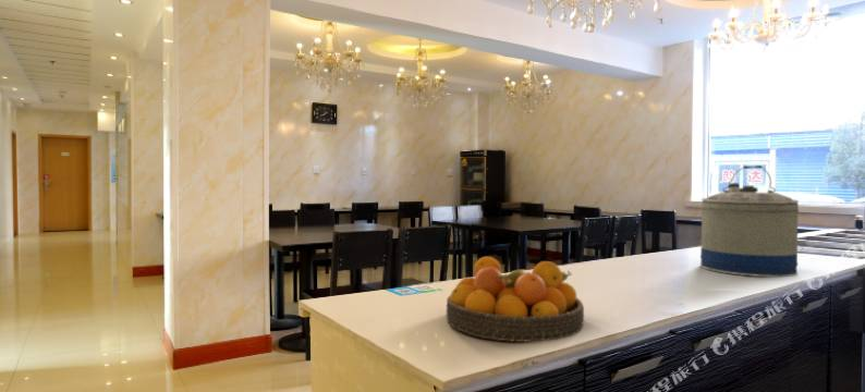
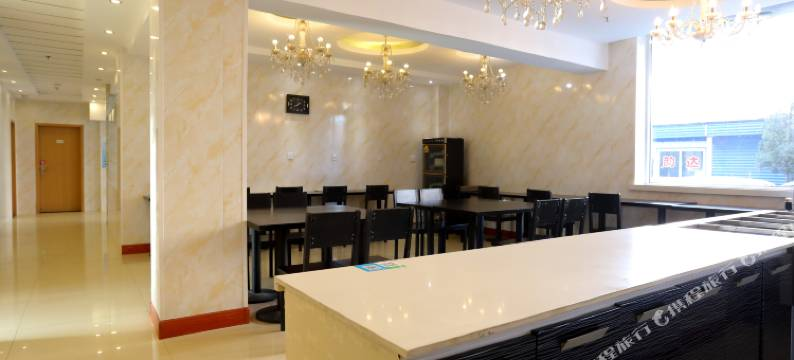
- fruit bowl [446,256,585,343]
- water jug [699,164,801,278]
